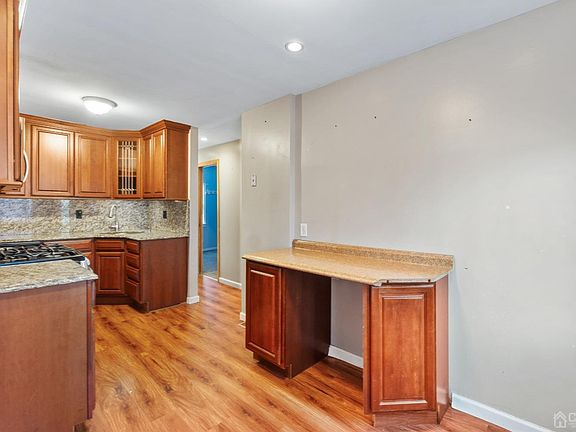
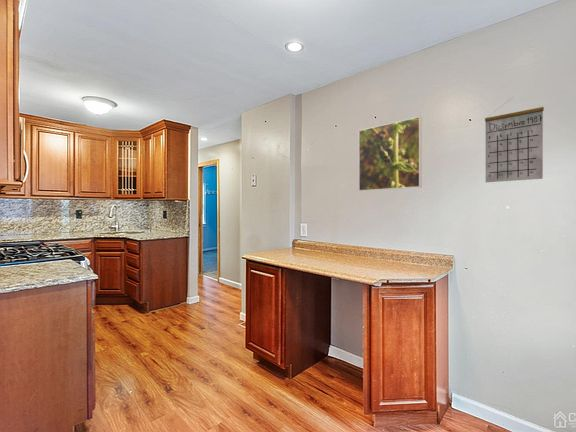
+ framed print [358,116,422,192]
+ calendar [484,97,545,183]
